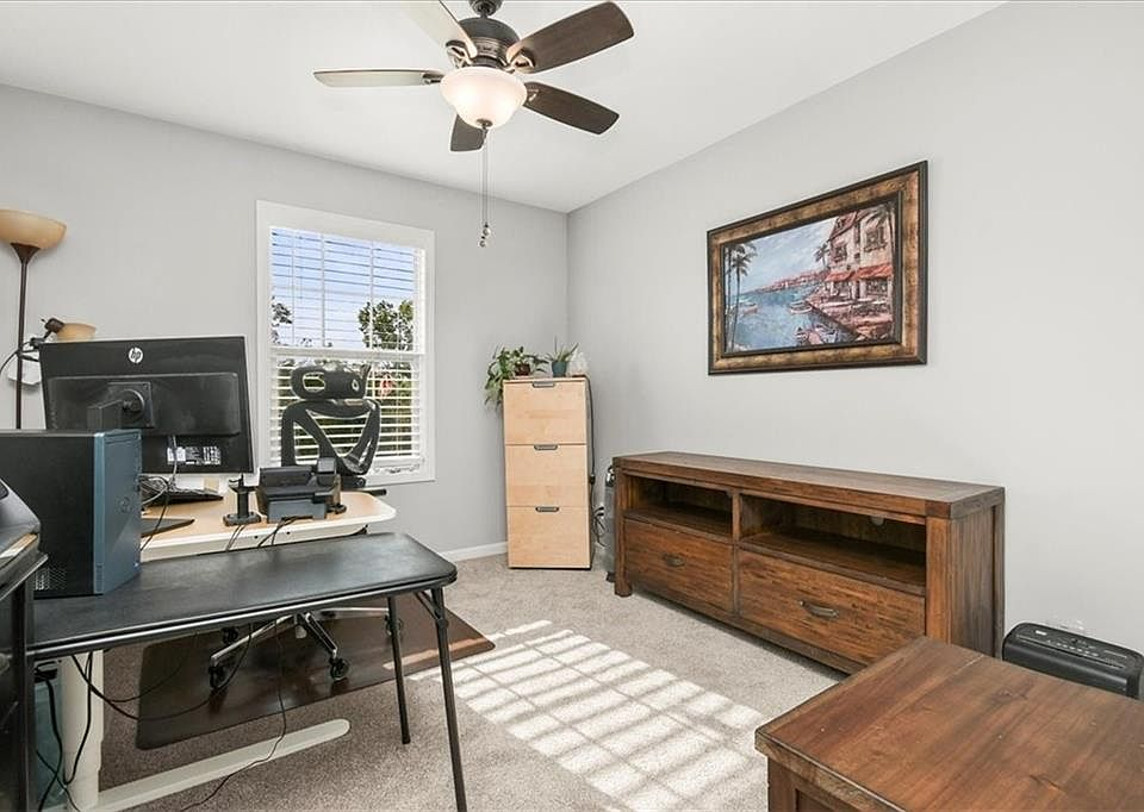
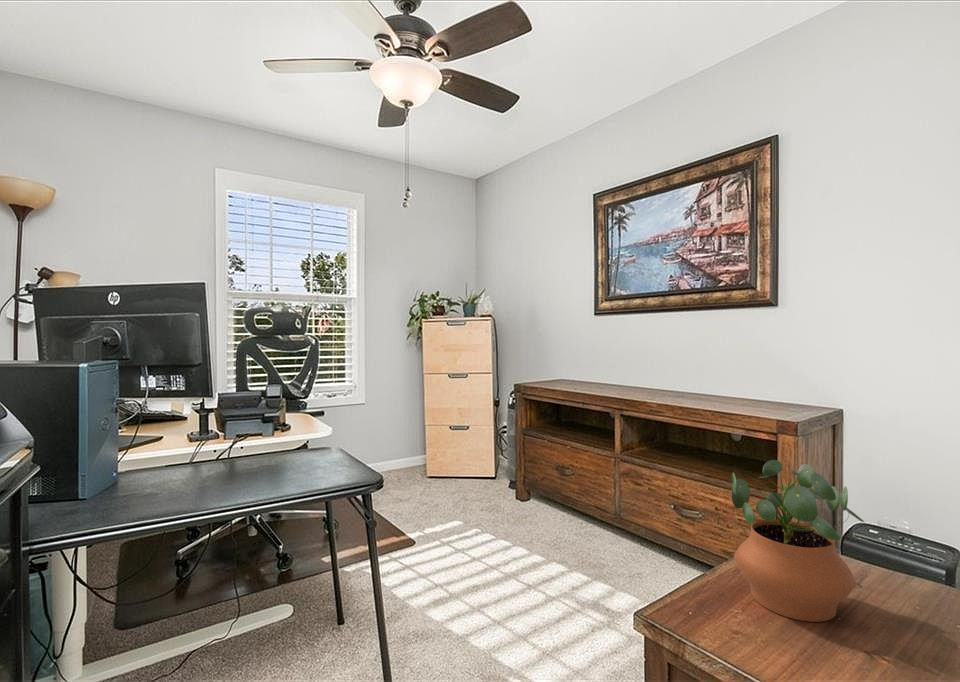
+ potted plant [730,459,865,623]
